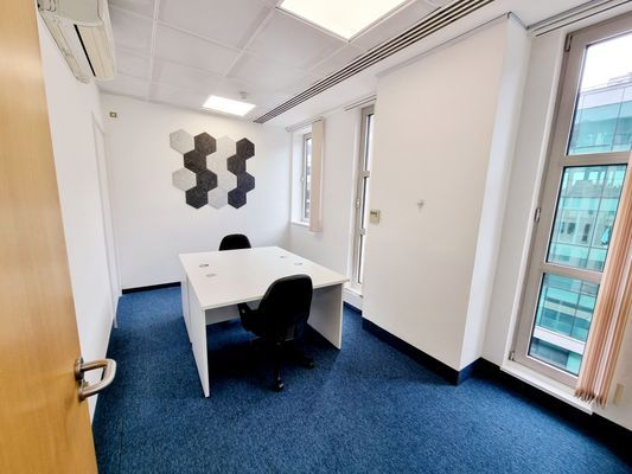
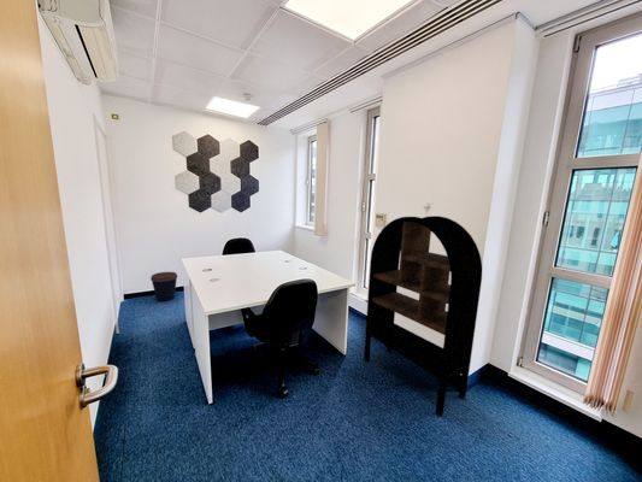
+ coffee cup [149,271,178,302]
+ bookshelf [363,214,483,417]
